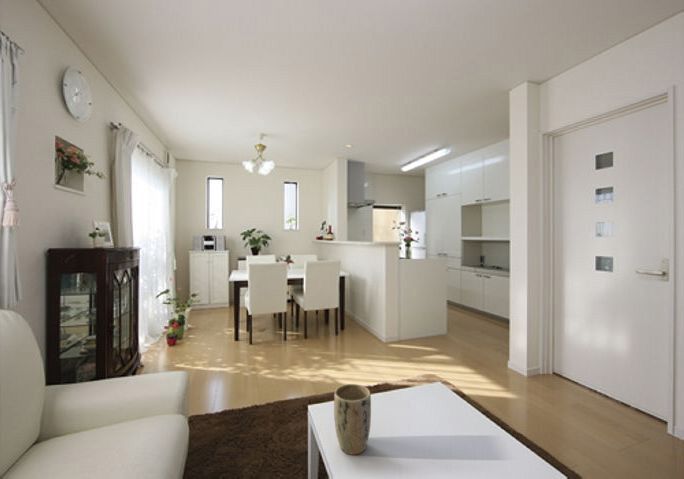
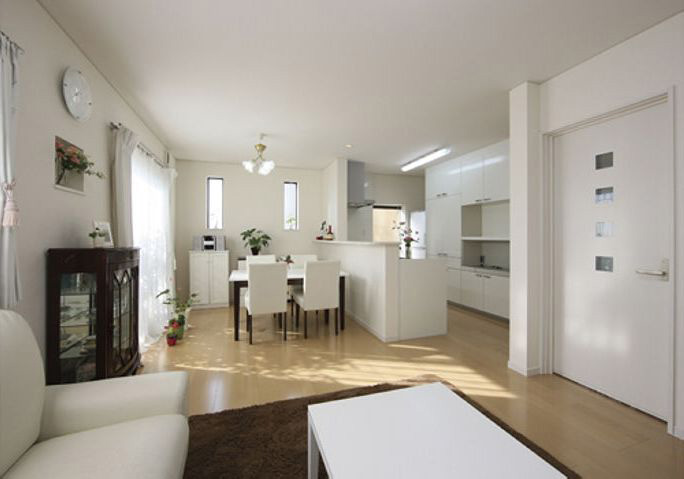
- plant pot [333,383,372,456]
